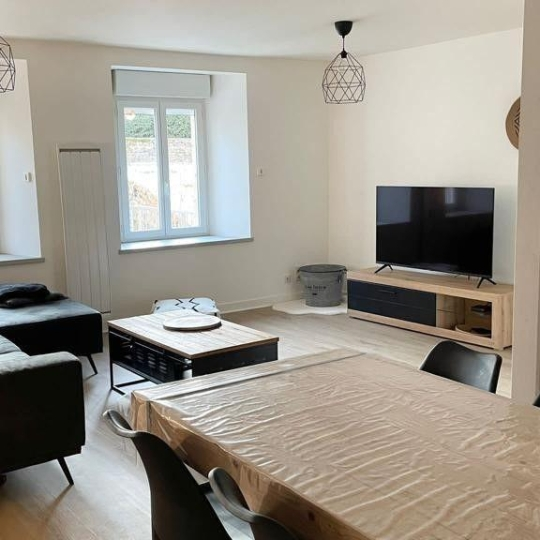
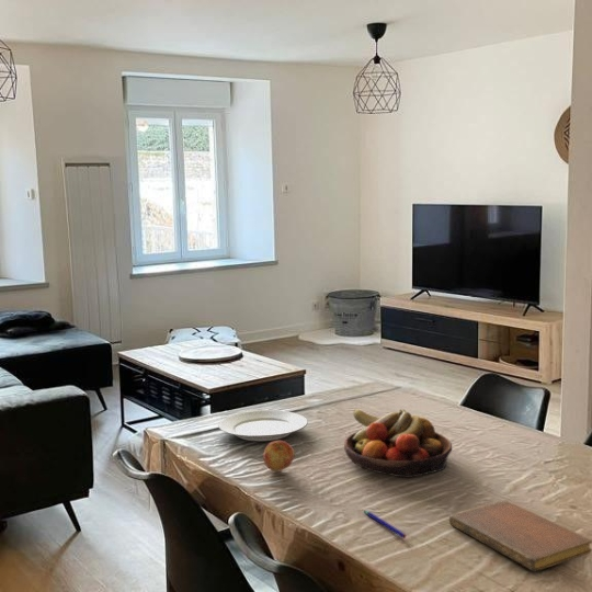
+ notebook [448,500,592,572]
+ apple [262,440,295,473]
+ fruit bowl [343,408,453,478]
+ pen [363,509,407,539]
+ plate [217,409,309,442]
